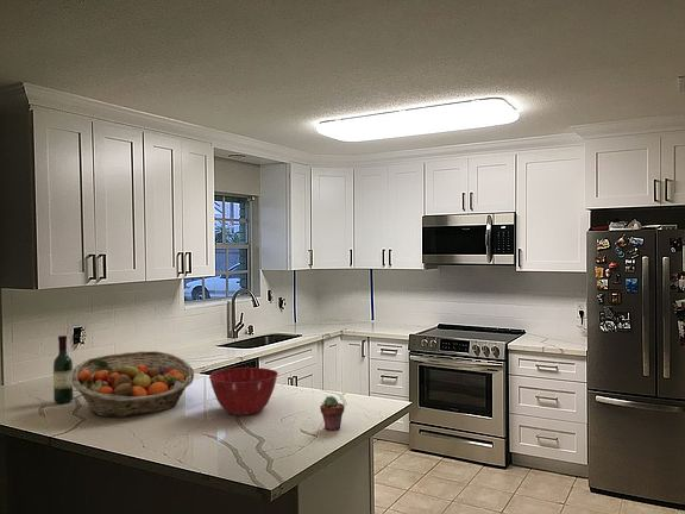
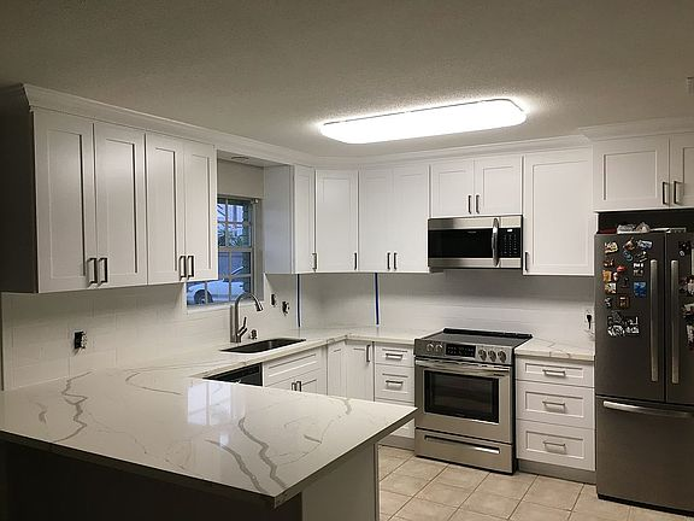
- wine bottle [52,334,75,405]
- fruit basket [71,350,195,419]
- mixing bowl [208,366,279,416]
- potted succulent [319,395,345,432]
